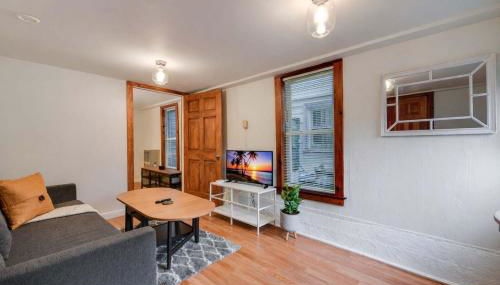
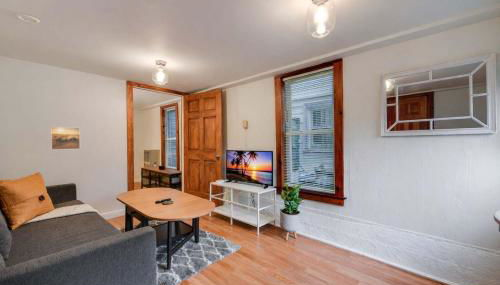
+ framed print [50,126,81,151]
